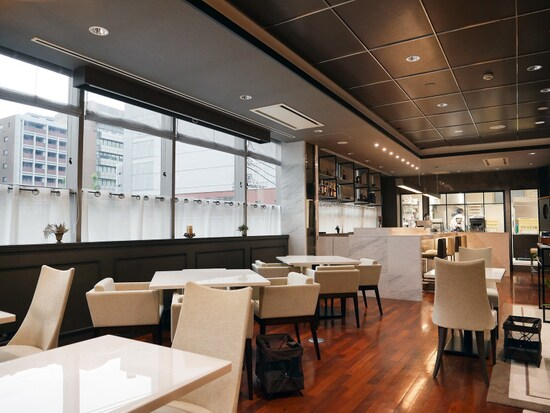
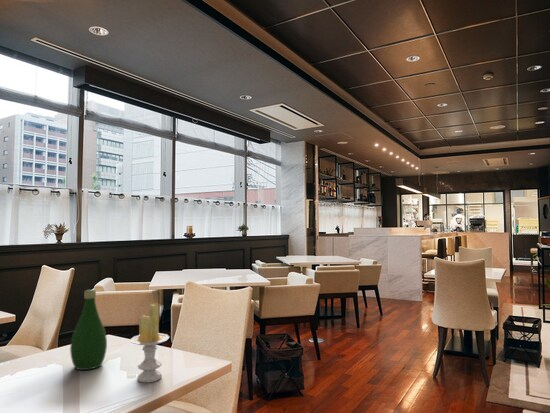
+ bottle [69,289,108,371]
+ candle [129,302,170,383]
